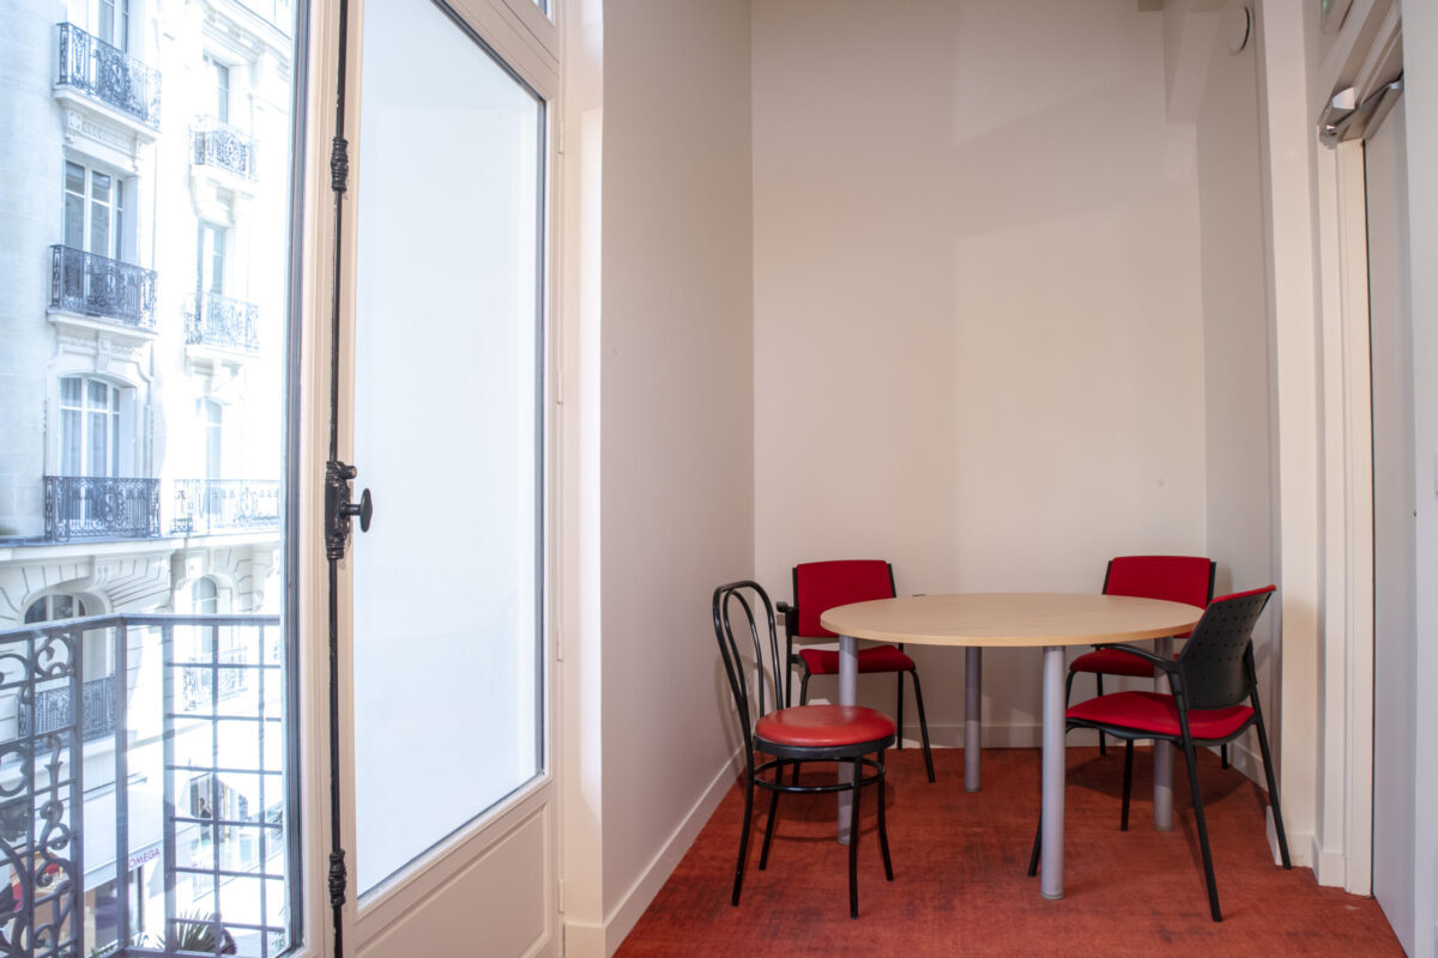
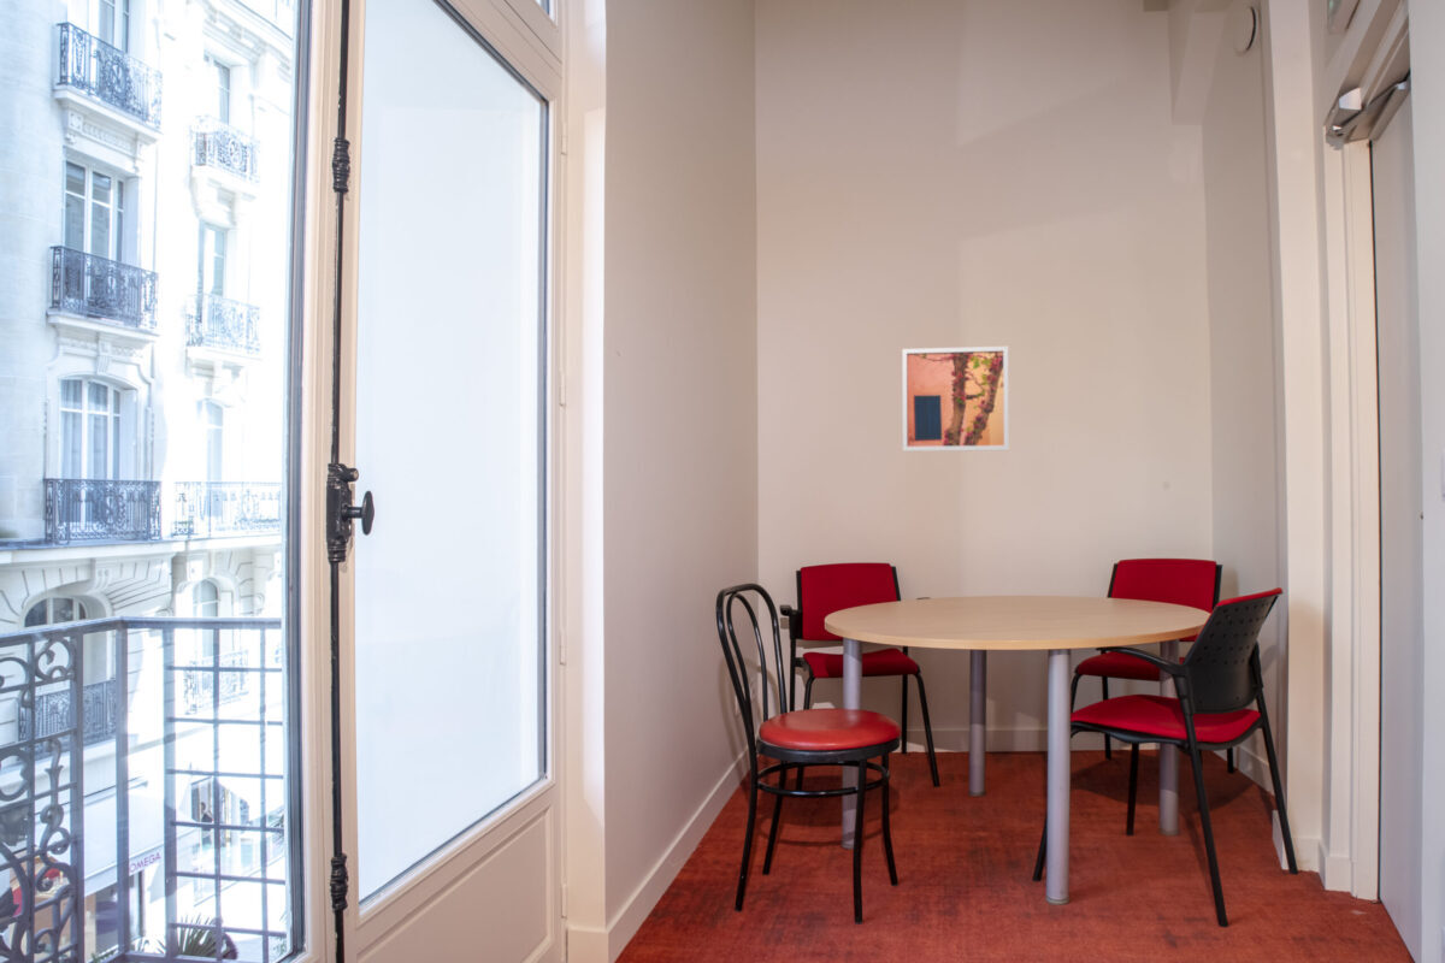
+ wall art [901,345,1010,453]
